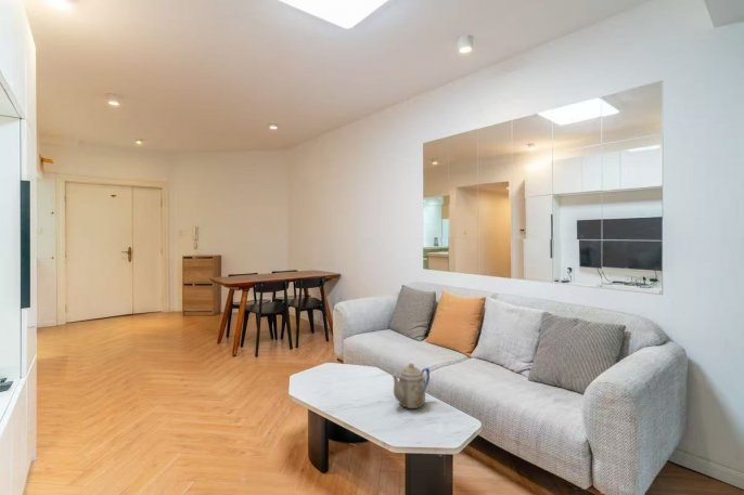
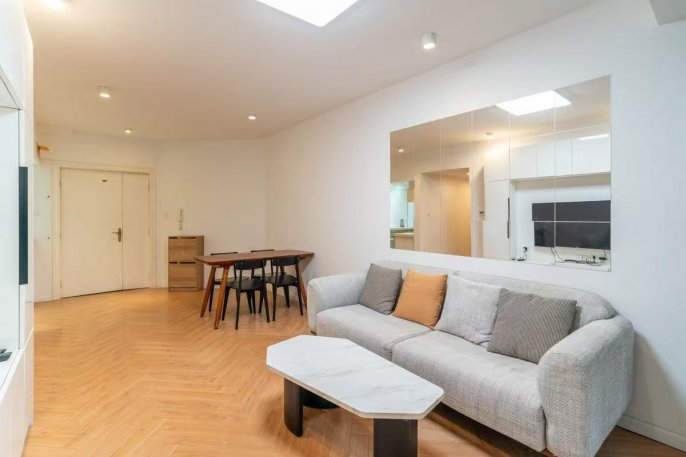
- teapot [390,362,431,409]
